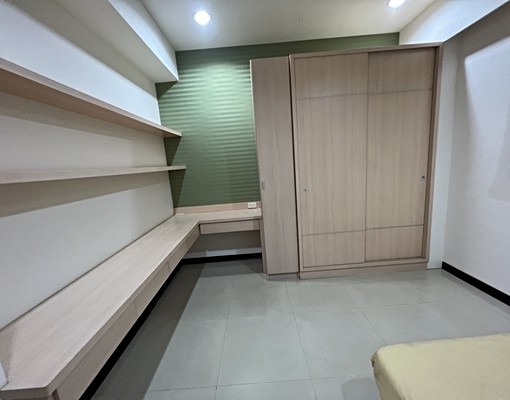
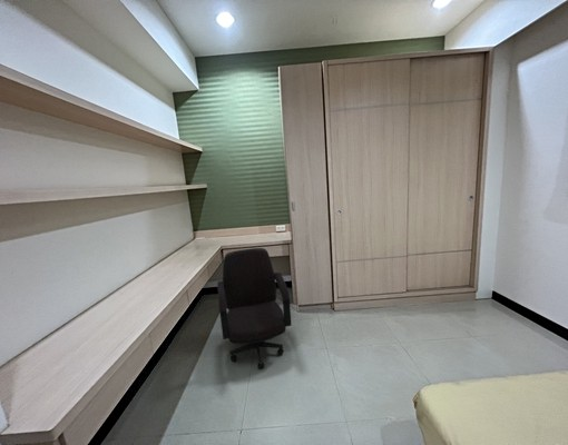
+ office chair [216,247,292,370]
